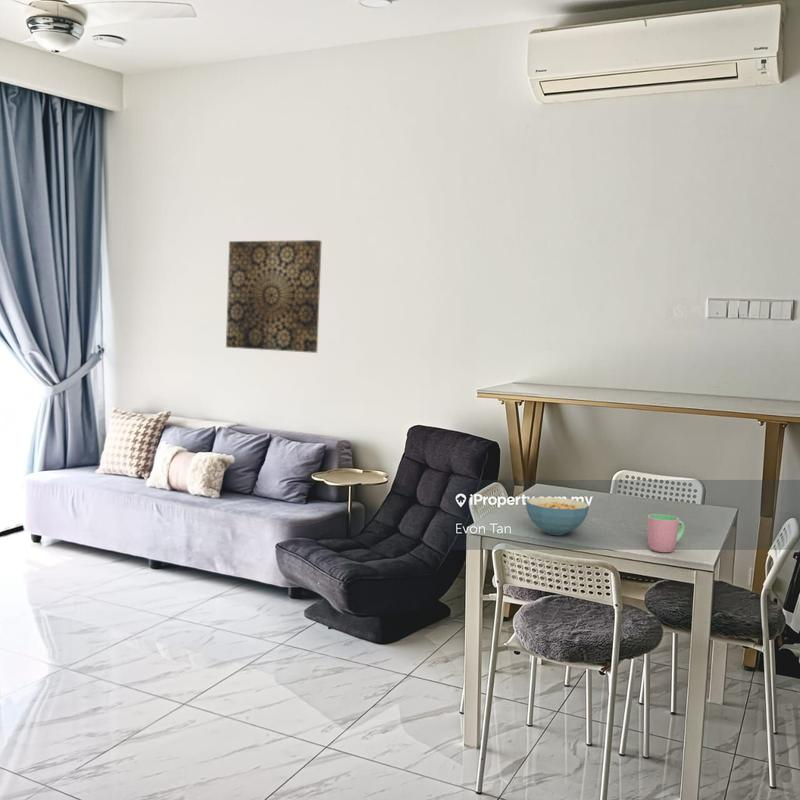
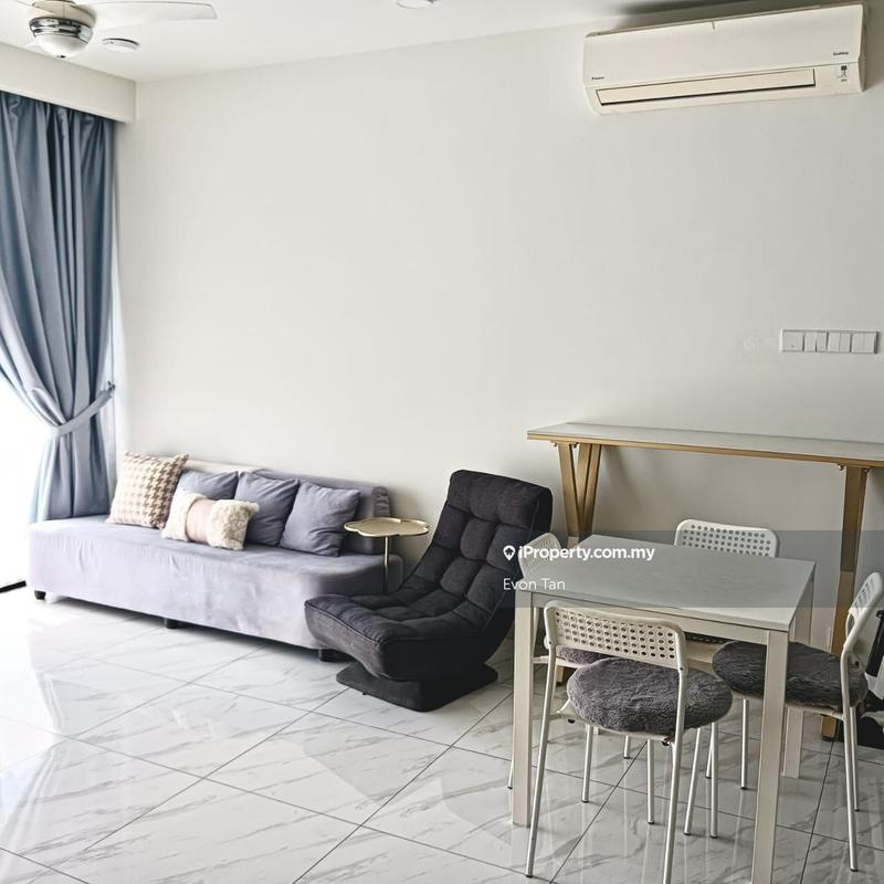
- wall art [225,239,323,354]
- cup [647,513,685,553]
- cereal bowl [525,496,590,536]
